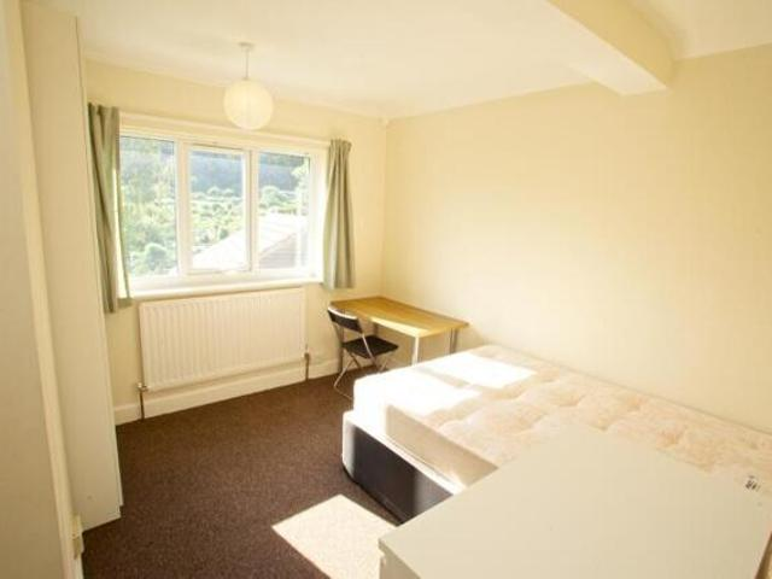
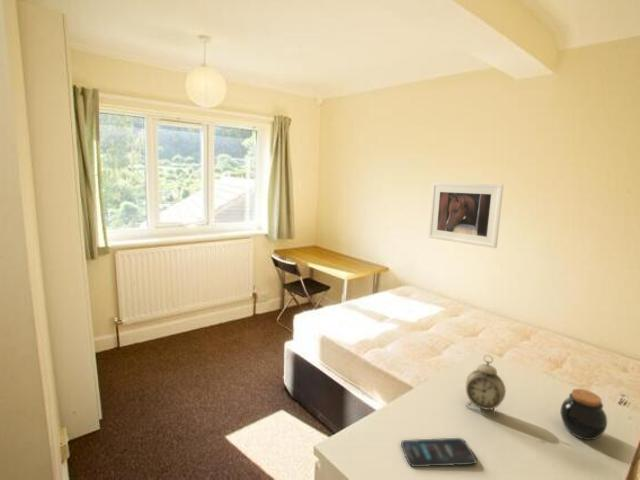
+ alarm clock [465,354,507,417]
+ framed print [427,182,505,249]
+ smartphone [400,437,478,468]
+ jar [559,388,608,441]
